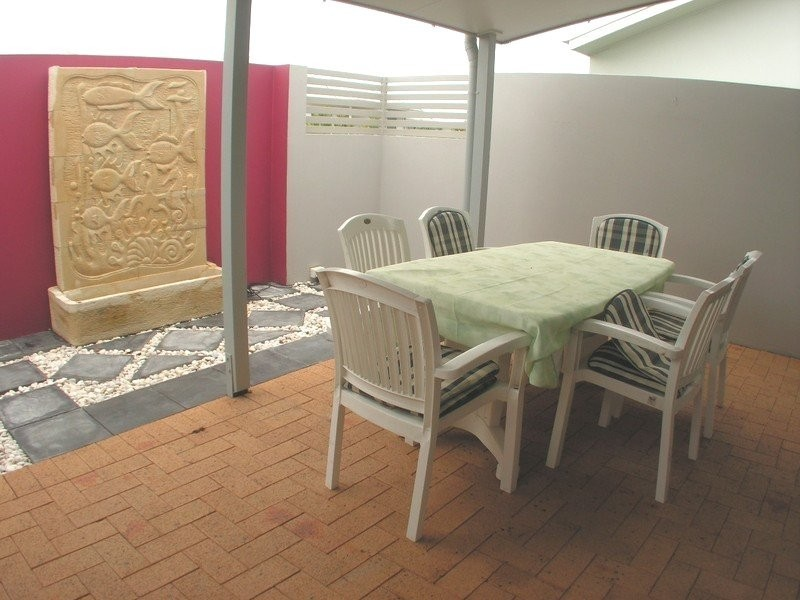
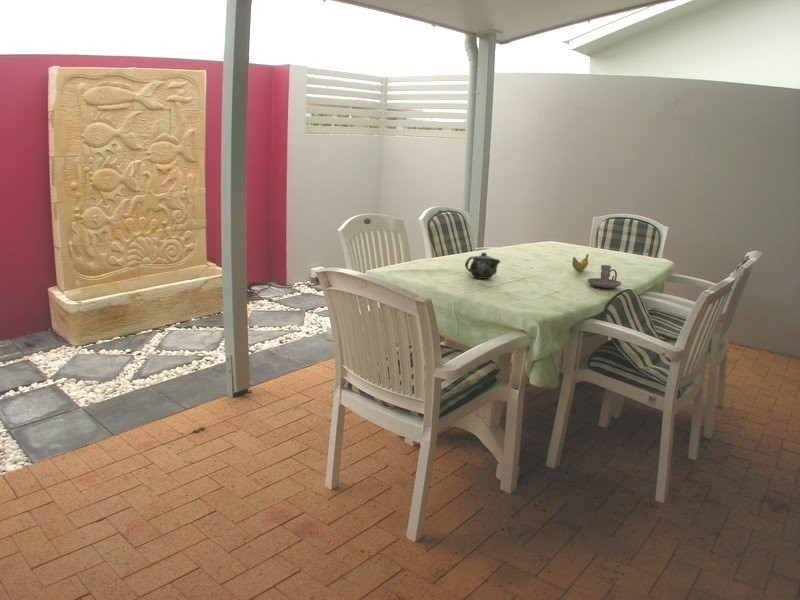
+ banana [571,253,590,272]
+ chinaware [464,251,502,280]
+ candle holder [587,264,622,289]
